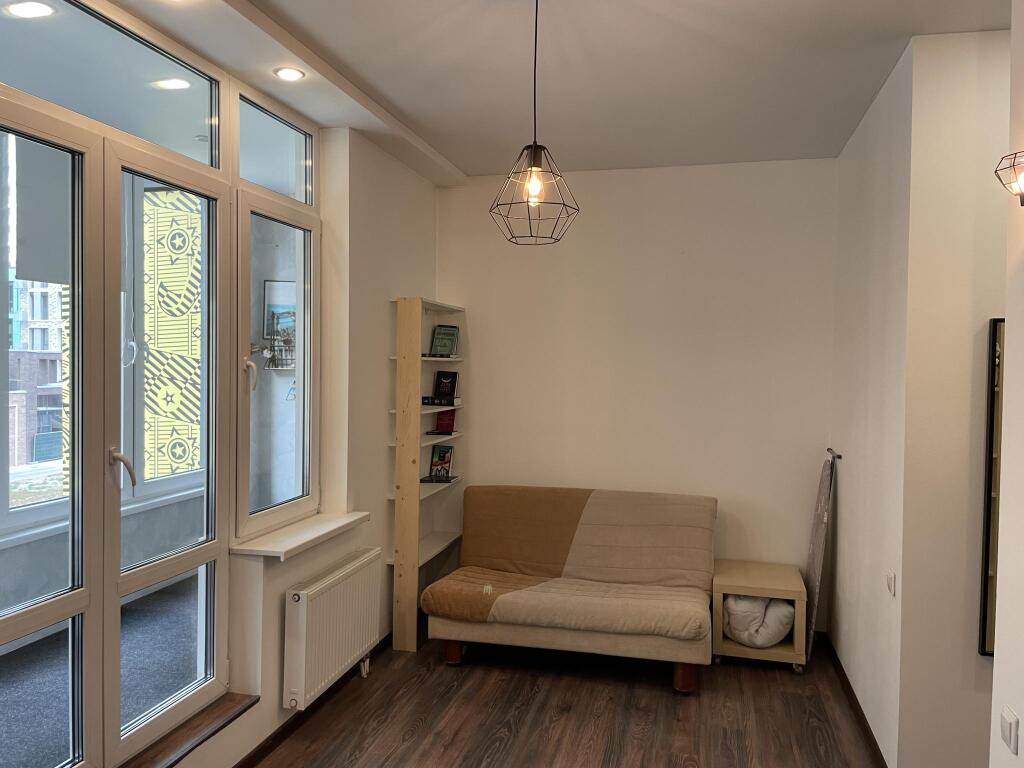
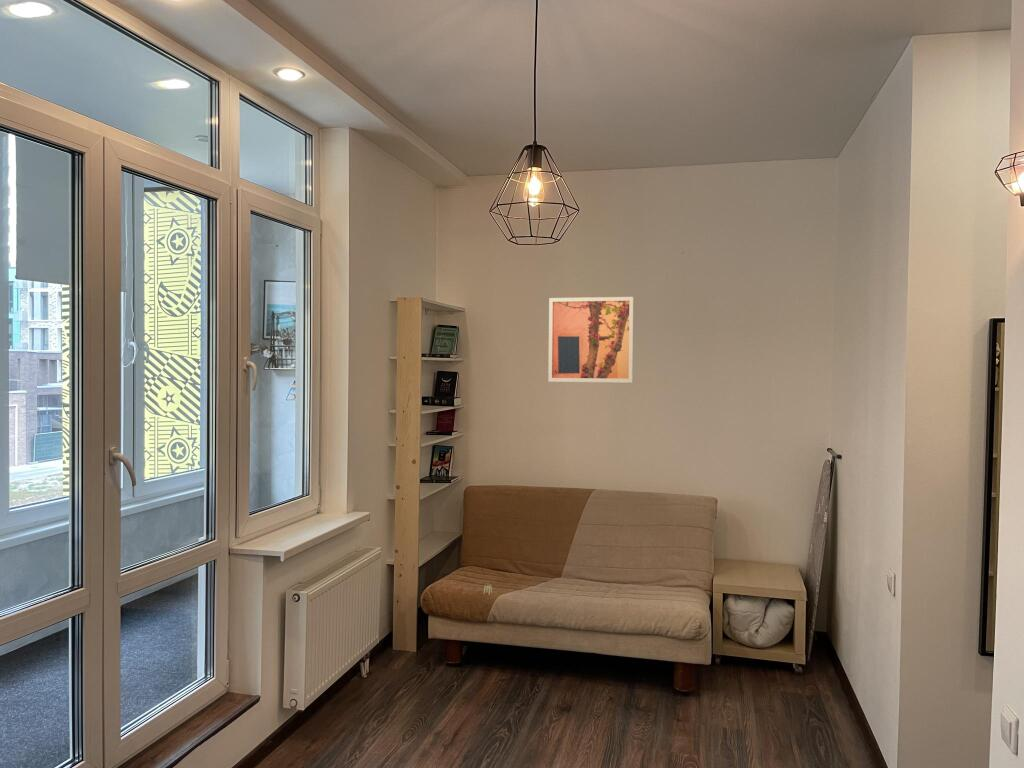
+ wall art [547,296,635,384]
